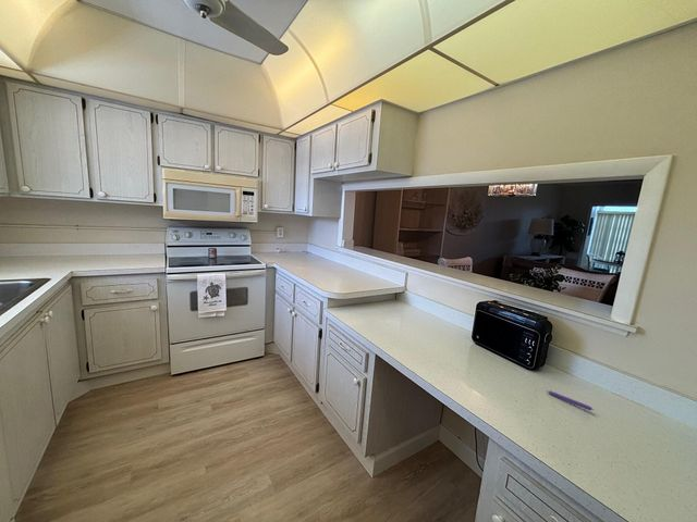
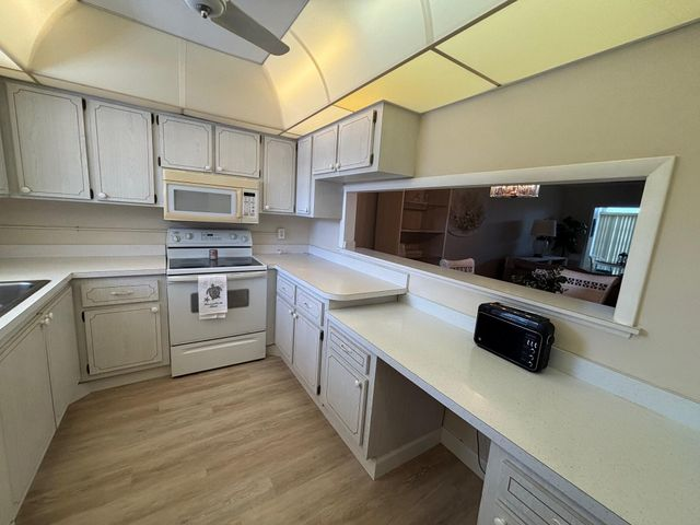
- pen [545,389,595,411]
